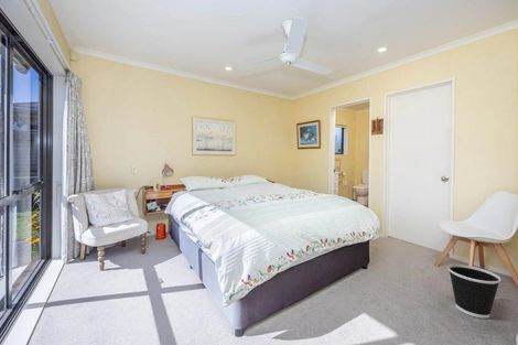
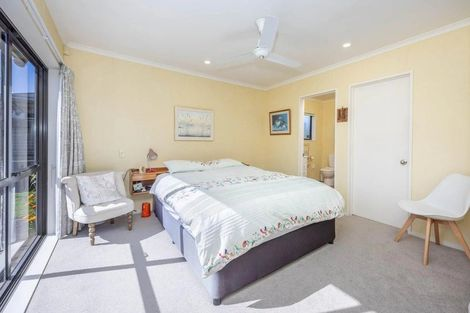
- wastebasket [447,263,501,320]
